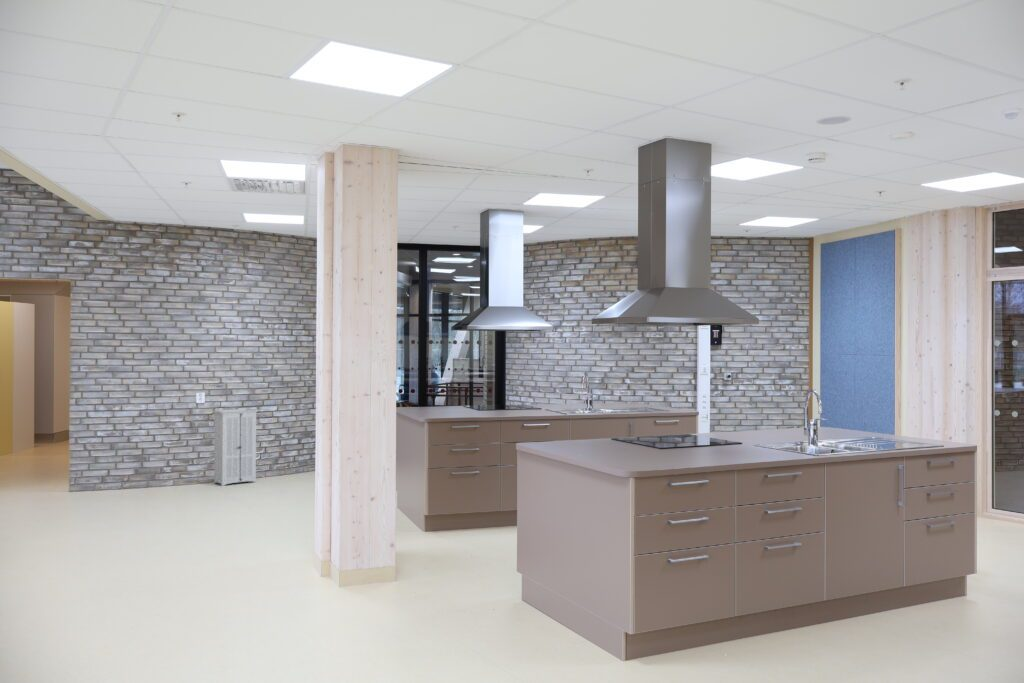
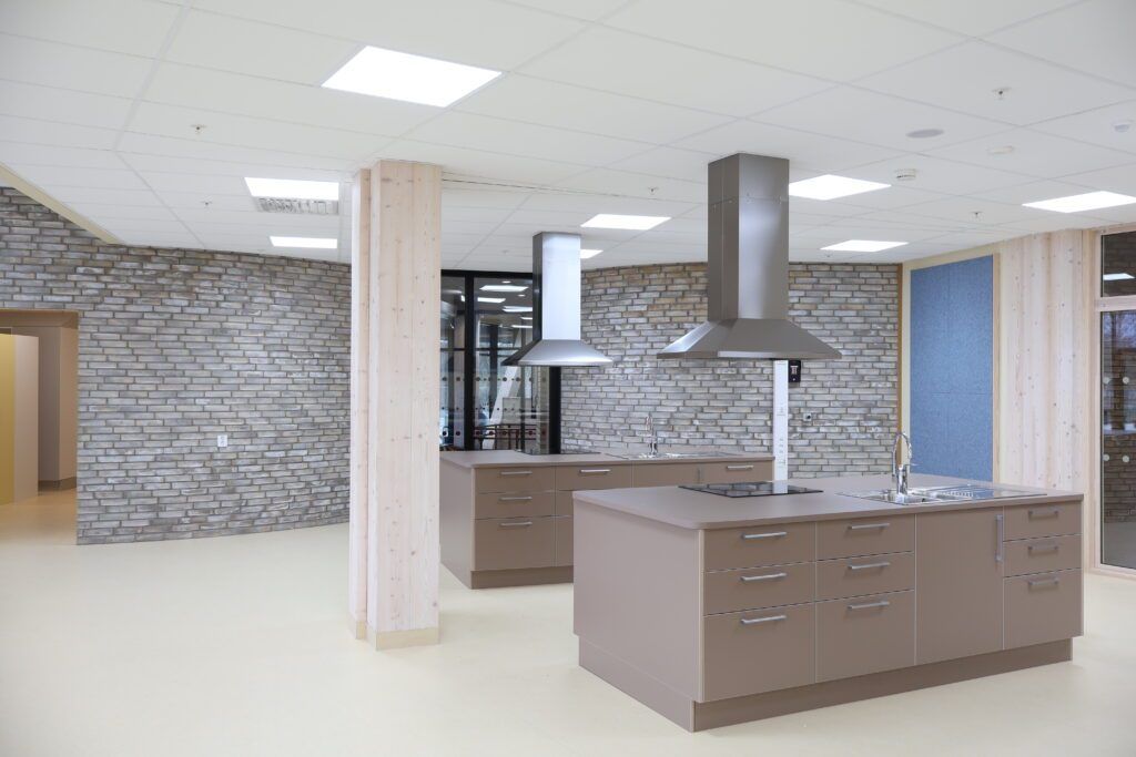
- storage cabinet [211,407,260,487]
